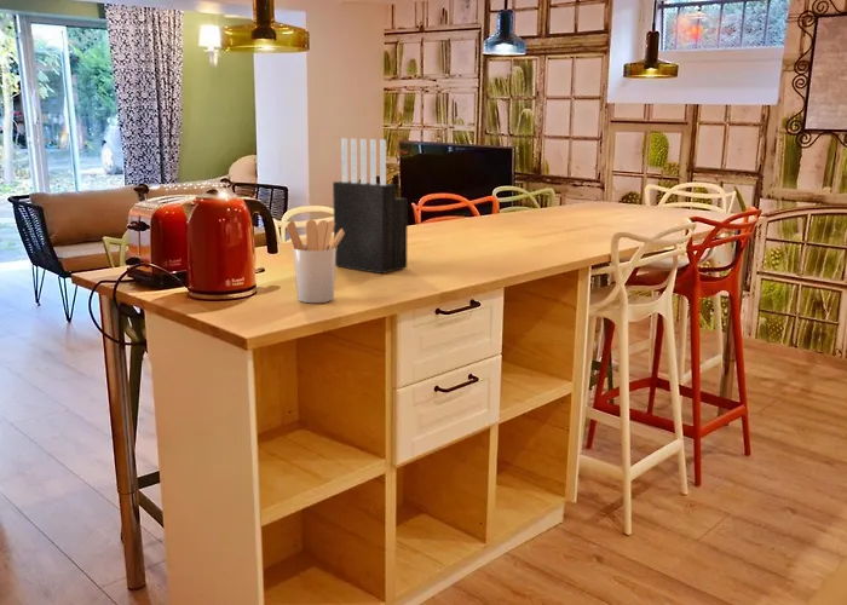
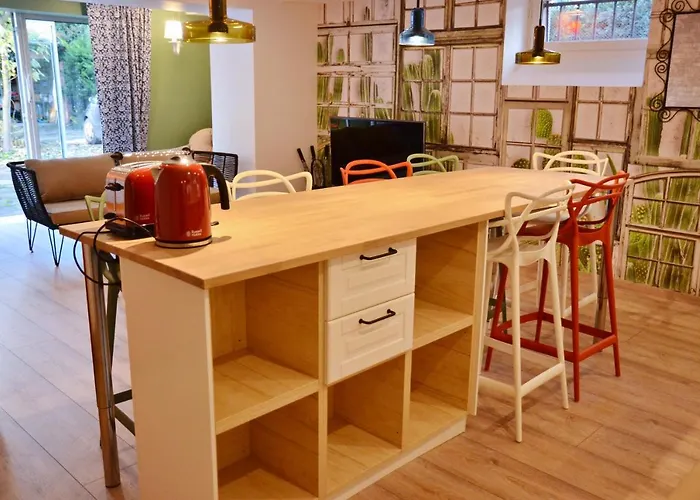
- utensil holder [286,219,344,304]
- knife block [332,137,409,275]
